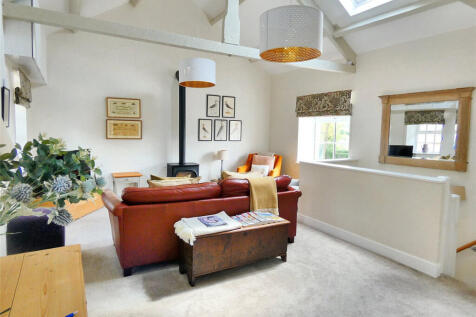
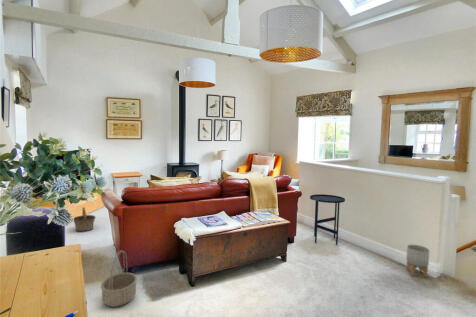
+ planter [405,244,431,279]
+ basket [73,207,97,233]
+ basket [100,249,138,308]
+ side table [309,193,346,246]
